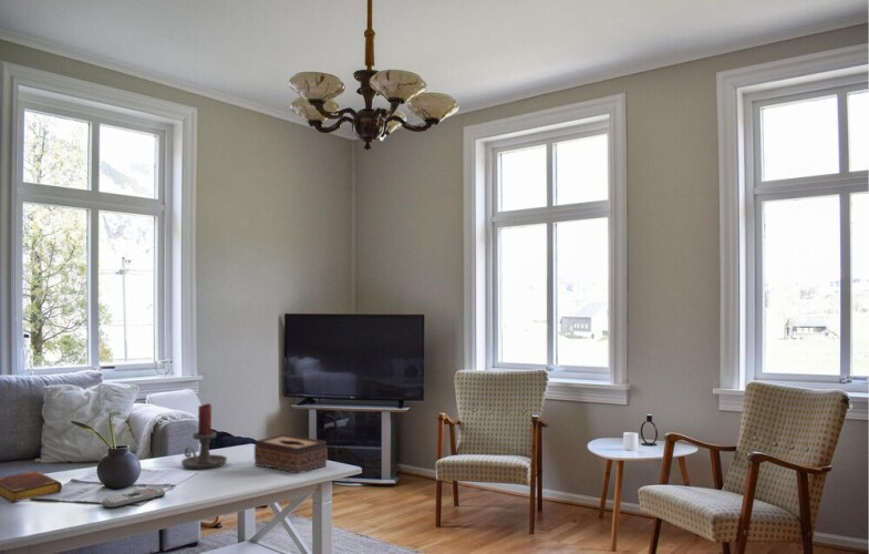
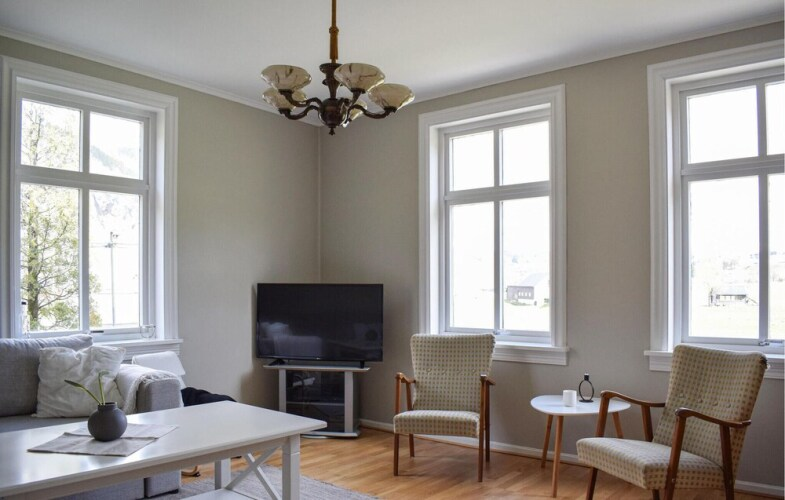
- remote control [101,485,166,510]
- book [0,470,63,504]
- candle holder [180,402,228,470]
- tissue box [254,433,329,474]
